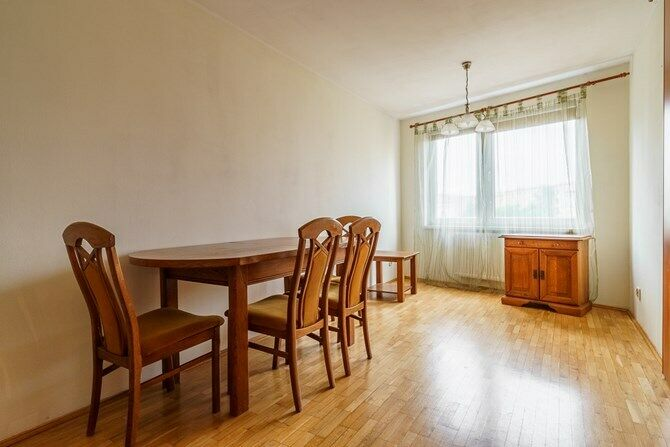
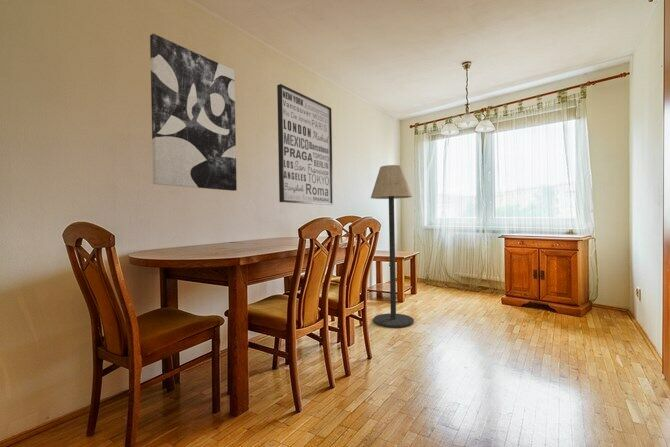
+ floor lamp [370,164,415,328]
+ wall art [149,33,238,192]
+ wall art [276,83,334,206]
